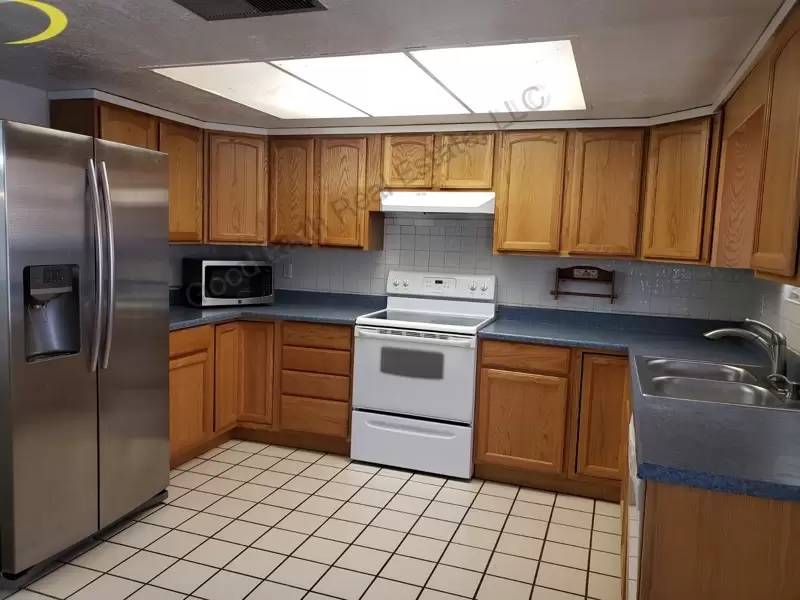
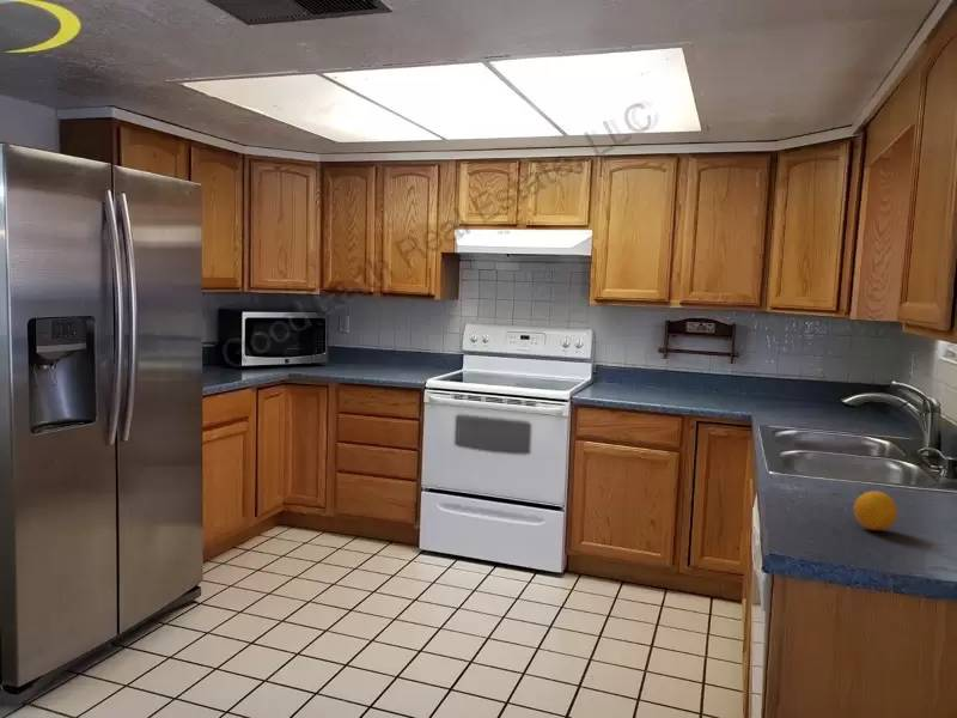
+ fruit [853,491,898,531]
